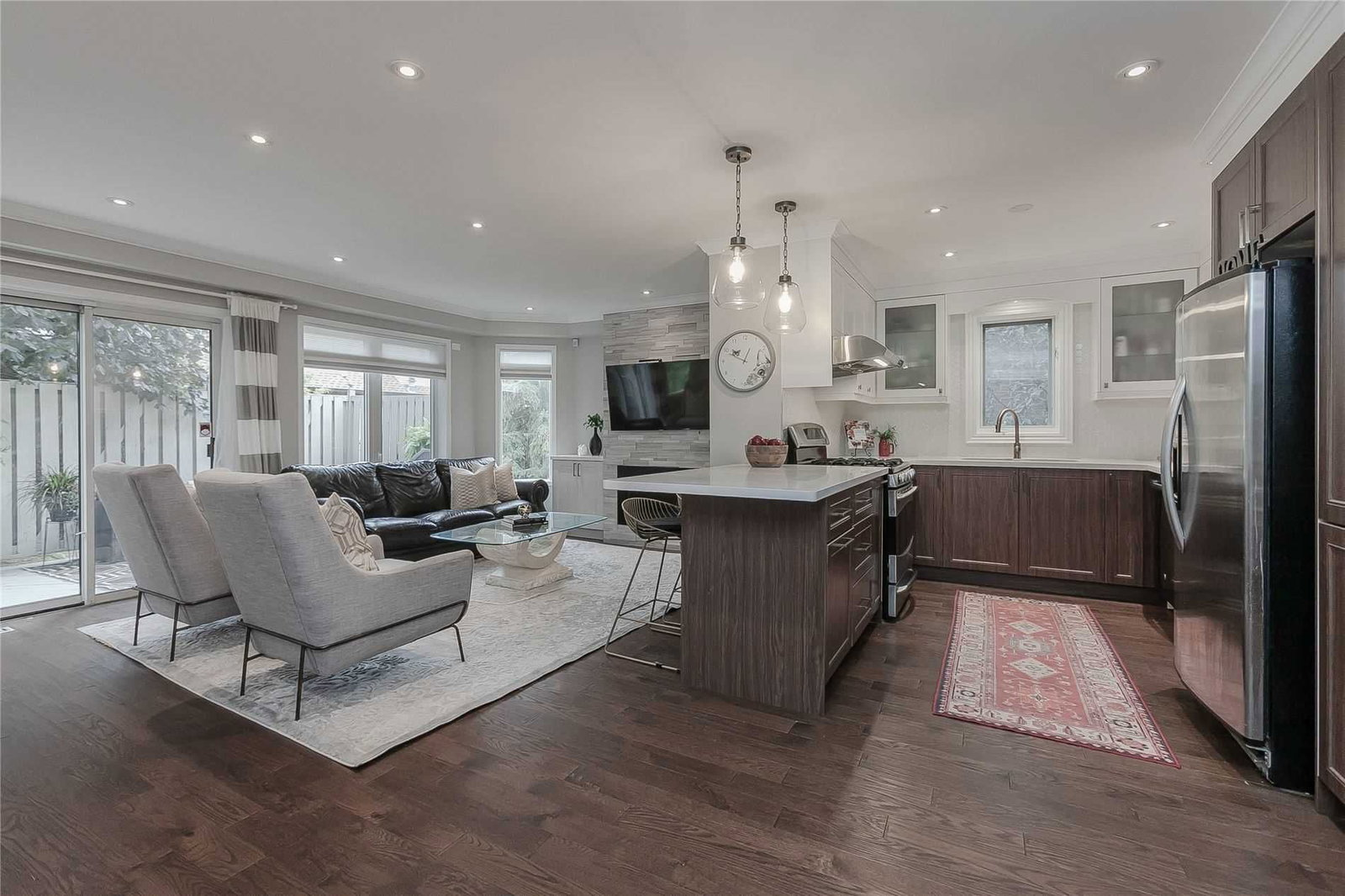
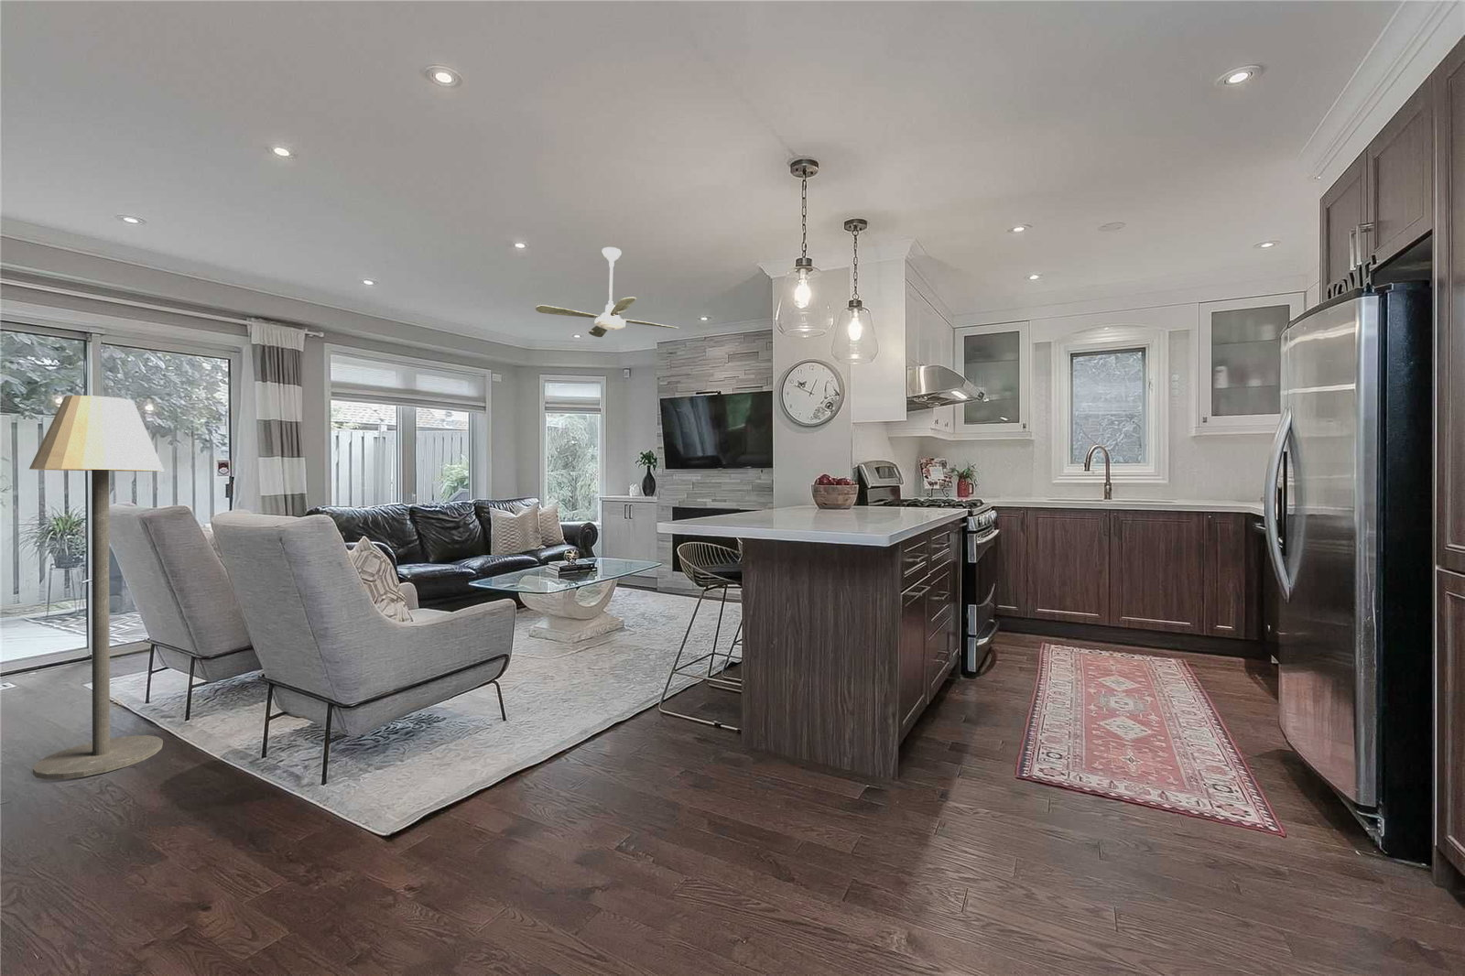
+ ceiling fan [535,246,680,338]
+ floor lamp [28,394,164,781]
